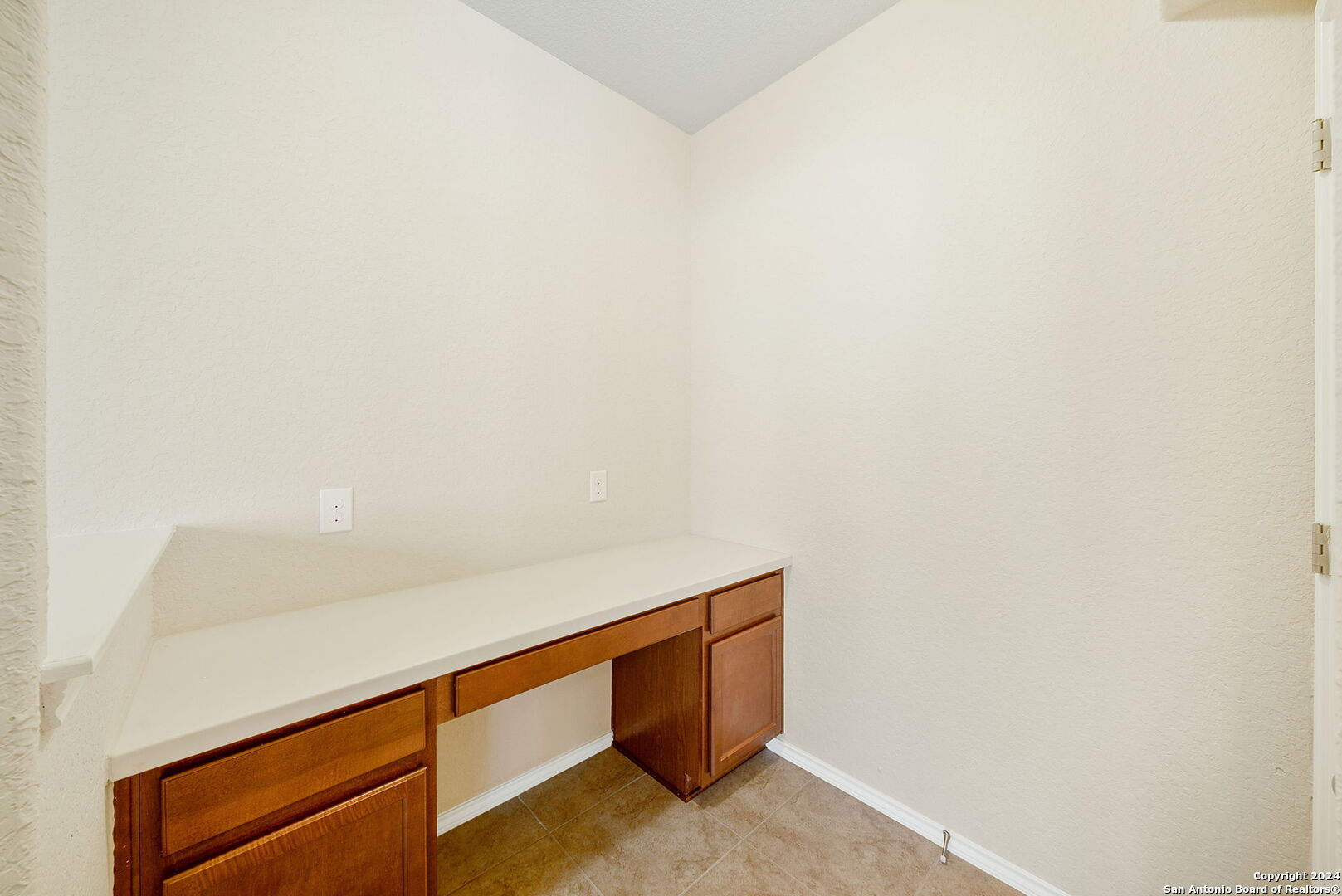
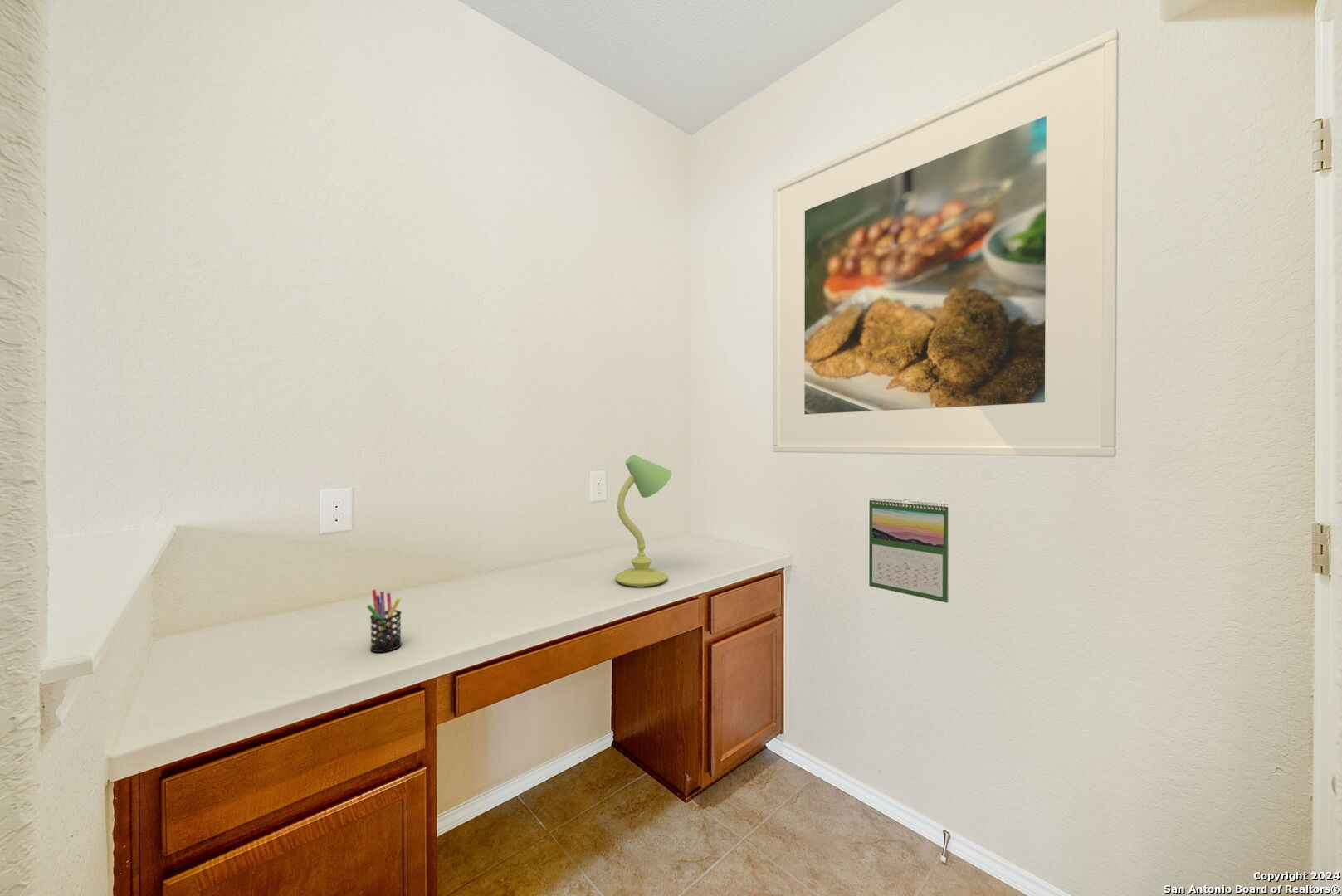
+ pen holder [366,588,403,653]
+ table lamp [614,454,672,587]
+ calendar [868,497,949,604]
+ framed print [772,28,1120,458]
